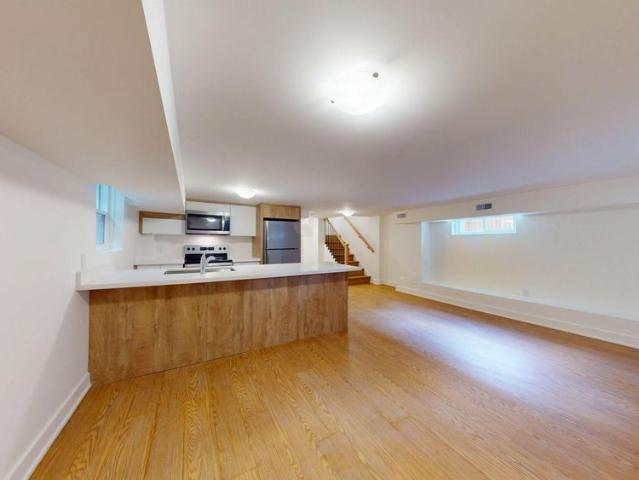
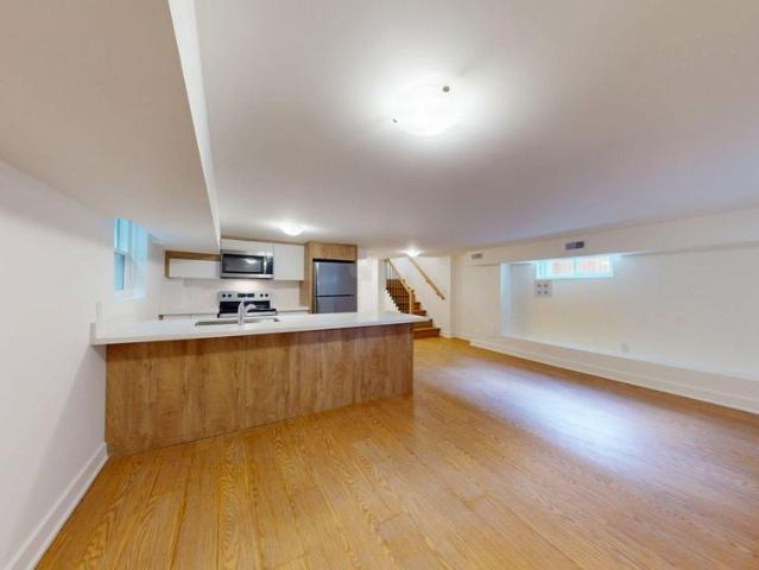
+ wall art [532,278,554,299]
